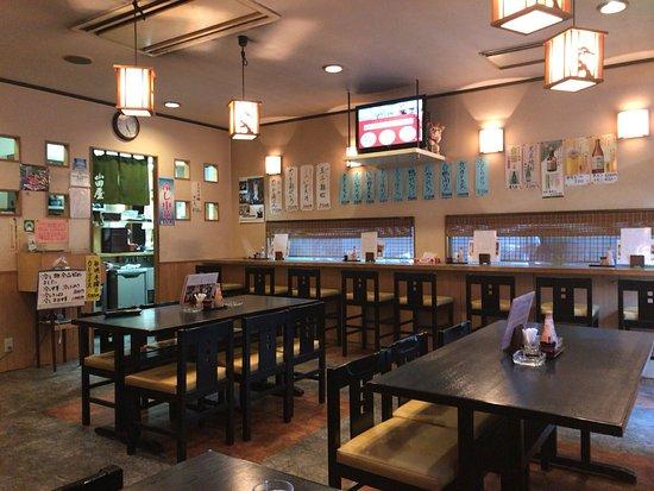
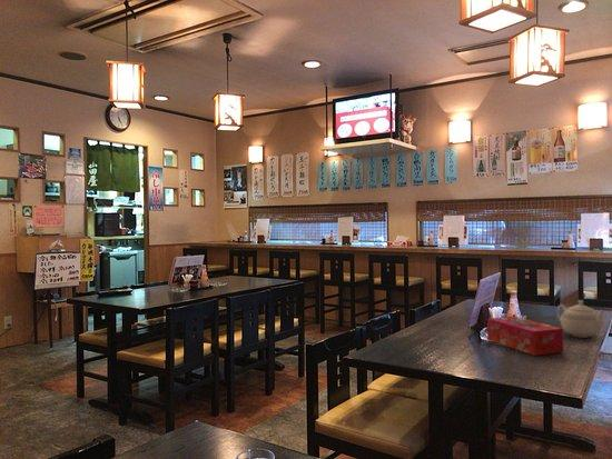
+ teapot [555,299,605,339]
+ tissue box [486,316,564,357]
